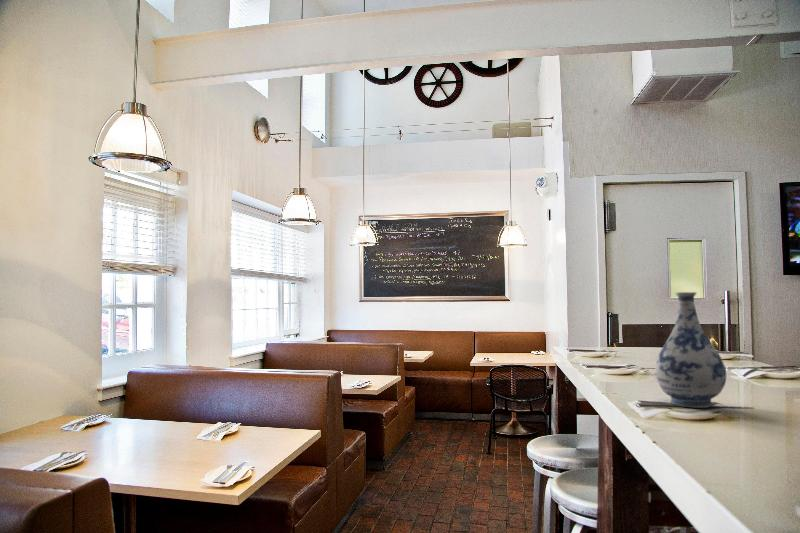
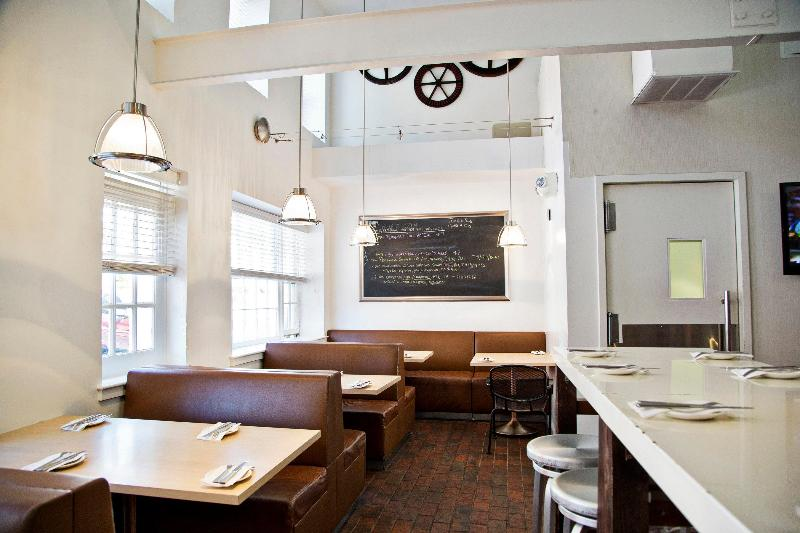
- vase [654,291,727,409]
